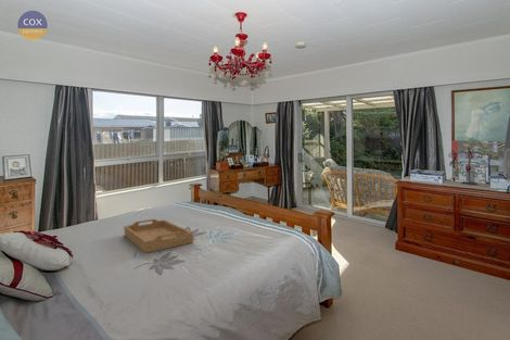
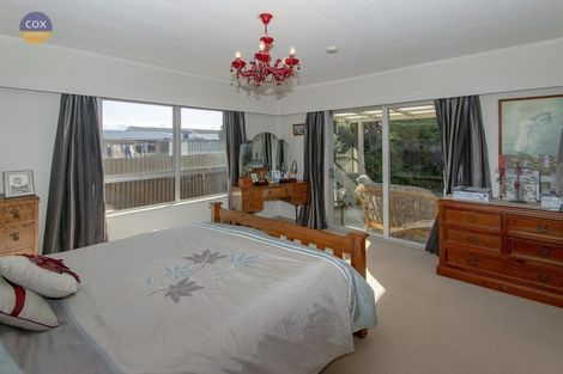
- serving tray [123,218,194,254]
